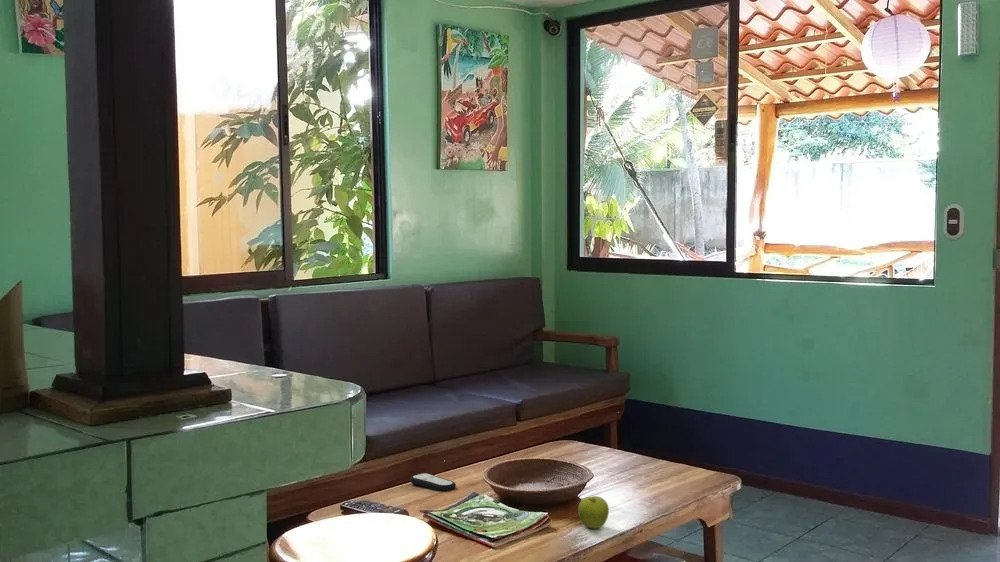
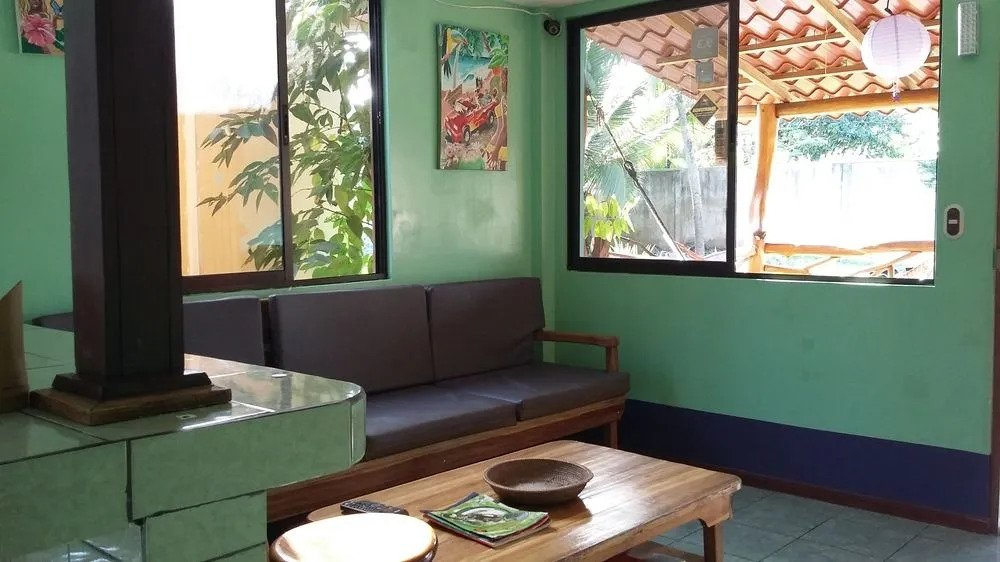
- fruit [577,495,610,530]
- remote control [409,472,457,492]
